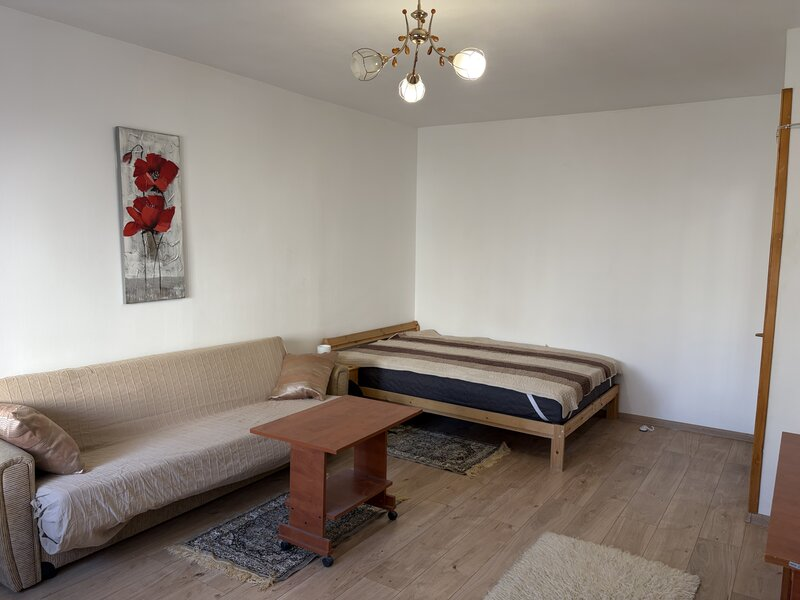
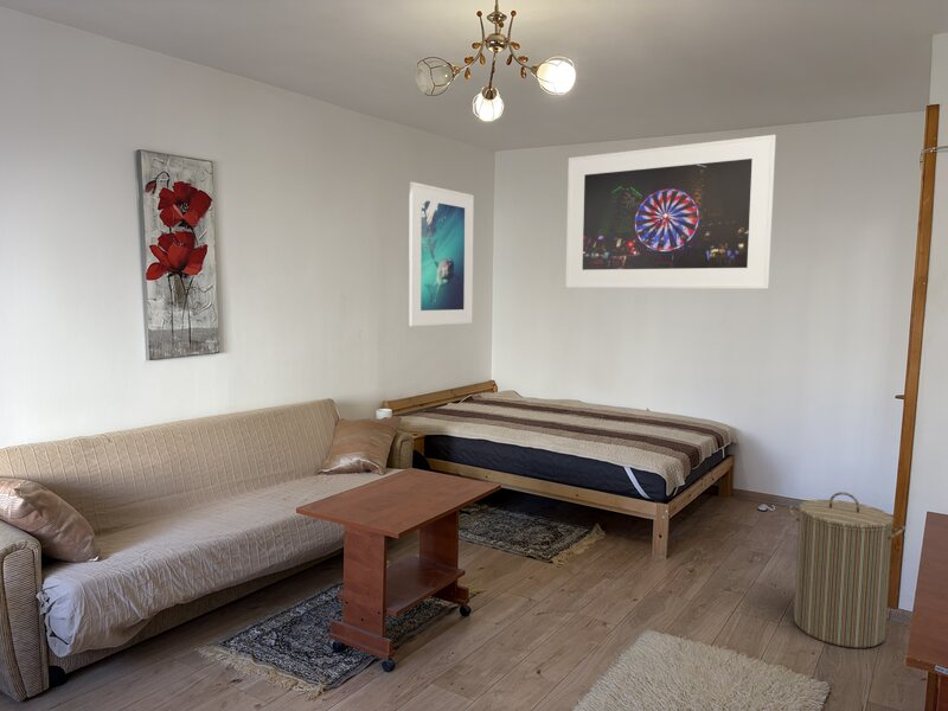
+ laundry hamper [788,491,907,649]
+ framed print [564,134,777,290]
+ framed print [408,181,475,327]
